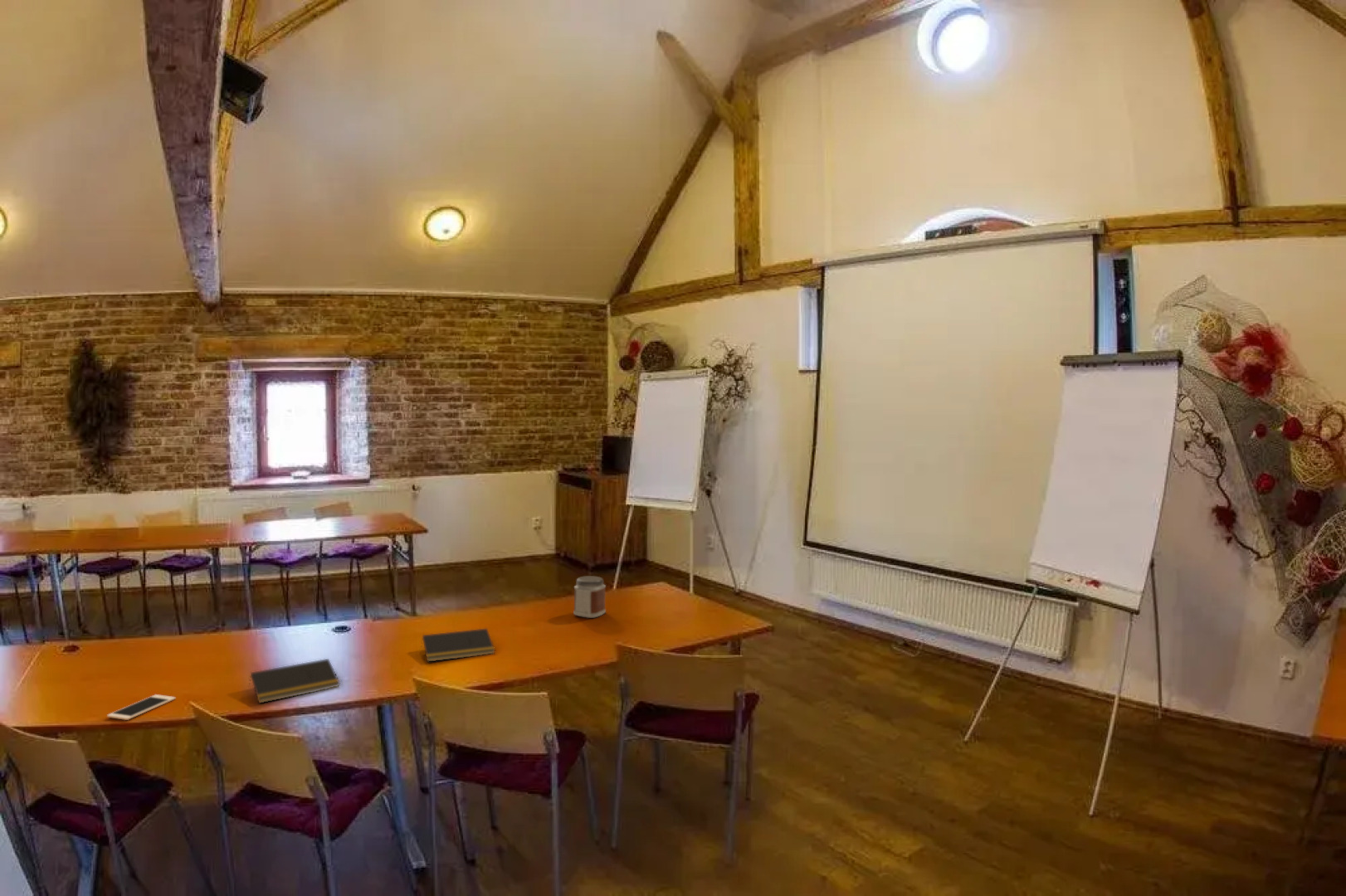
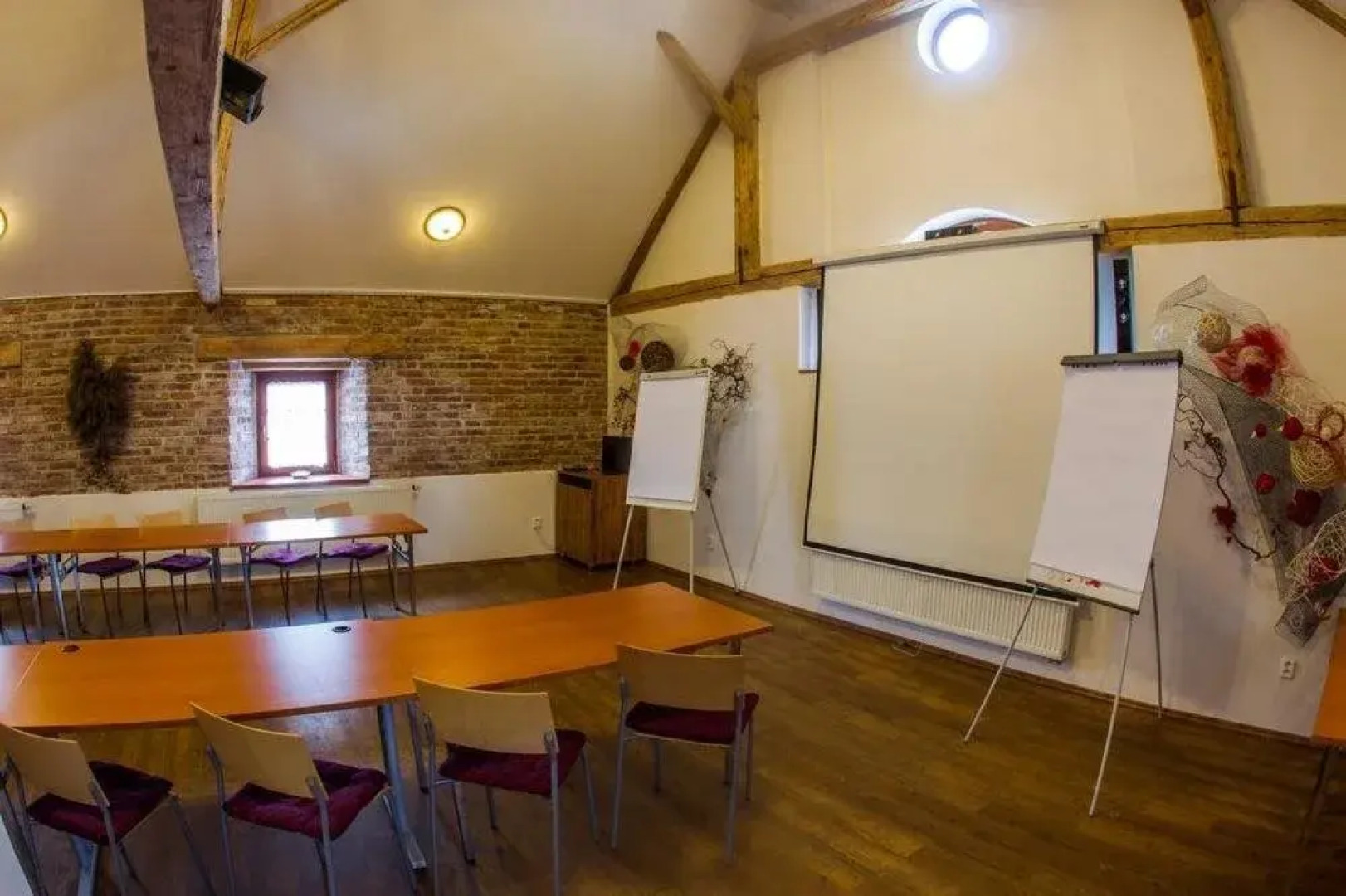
- jar [573,575,607,619]
- notepad [420,628,495,663]
- notepad [248,658,341,704]
- cell phone [106,694,176,721]
